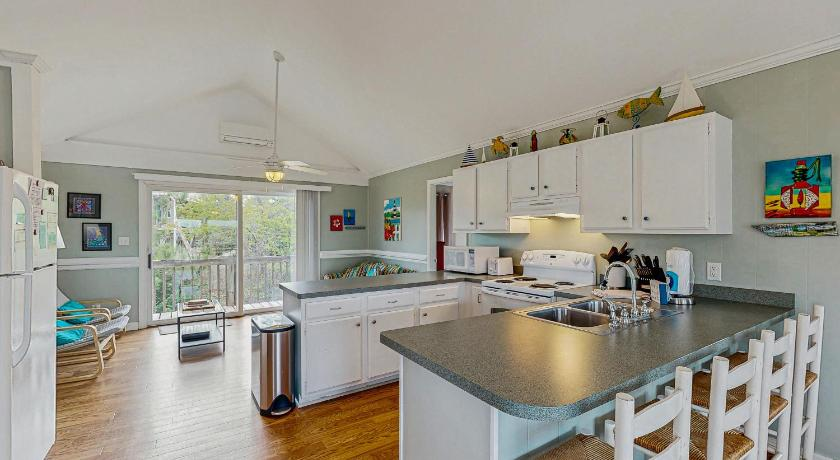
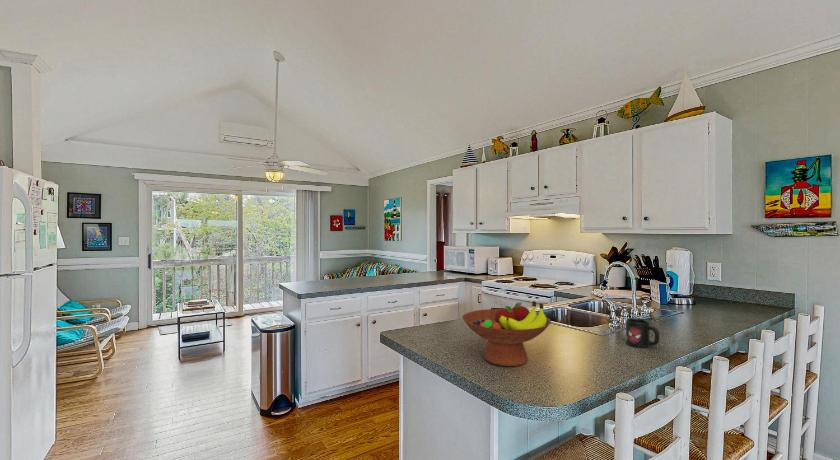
+ mug [625,317,660,348]
+ fruit bowl [461,300,552,367]
